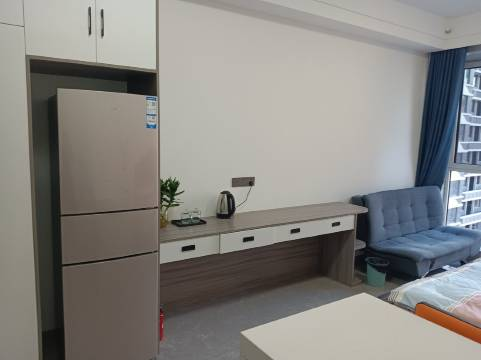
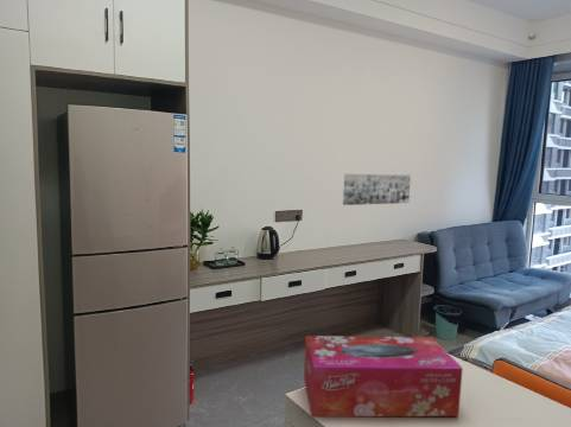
+ wall art [342,173,412,206]
+ tissue box [303,334,464,418]
